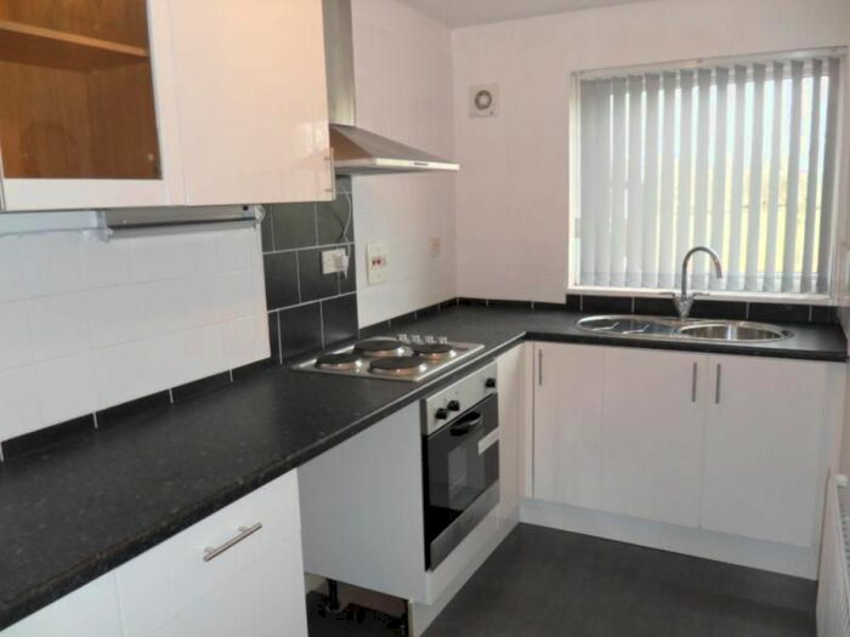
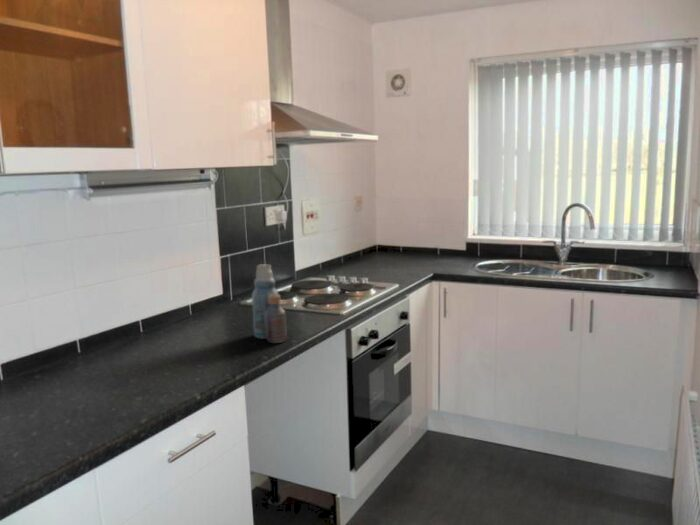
+ bottle [251,263,288,344]
